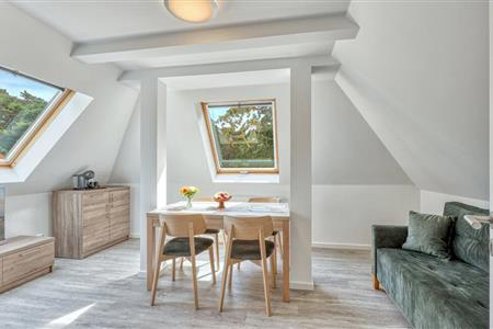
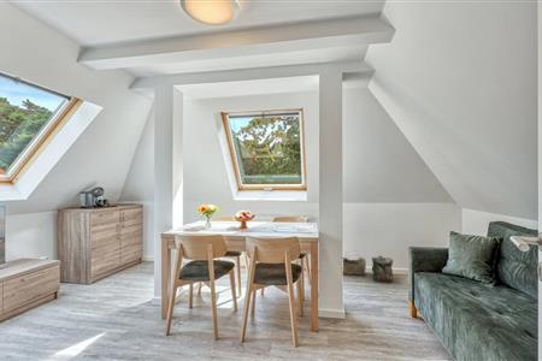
+ basket [342,249,367,277]
+ backpack [371,255,394,284]
